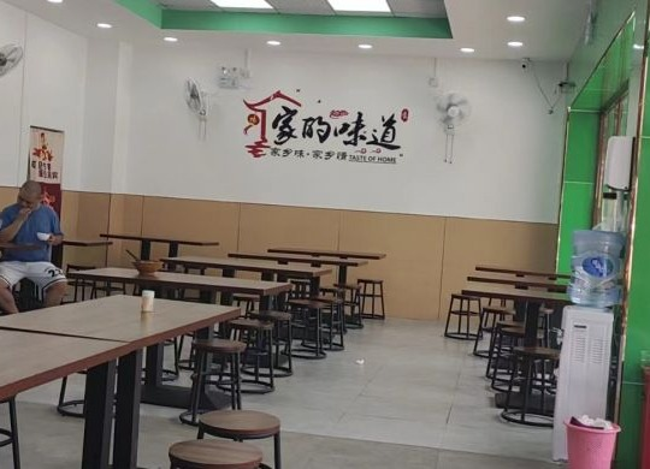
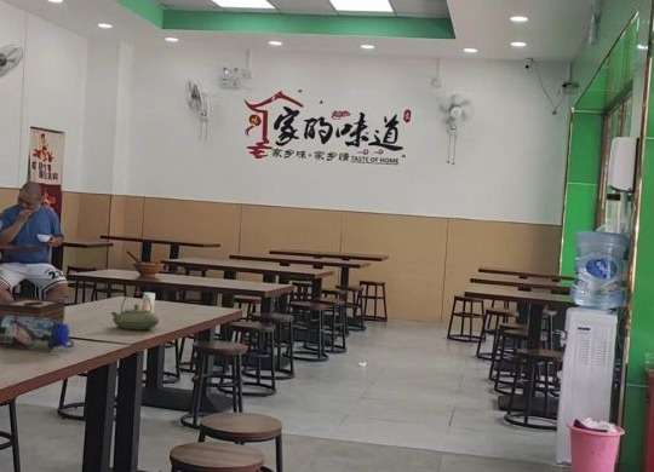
+ tissue box [0,297,67,324]
+ teapot [110,290,160,330]
+ water bottle [0,316,75,351]
